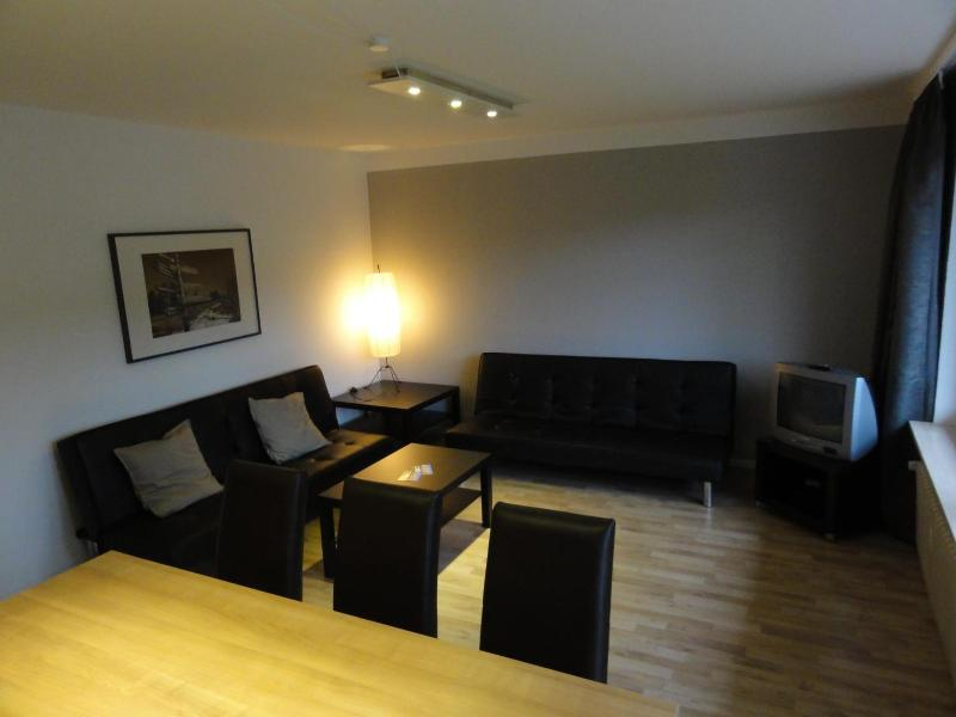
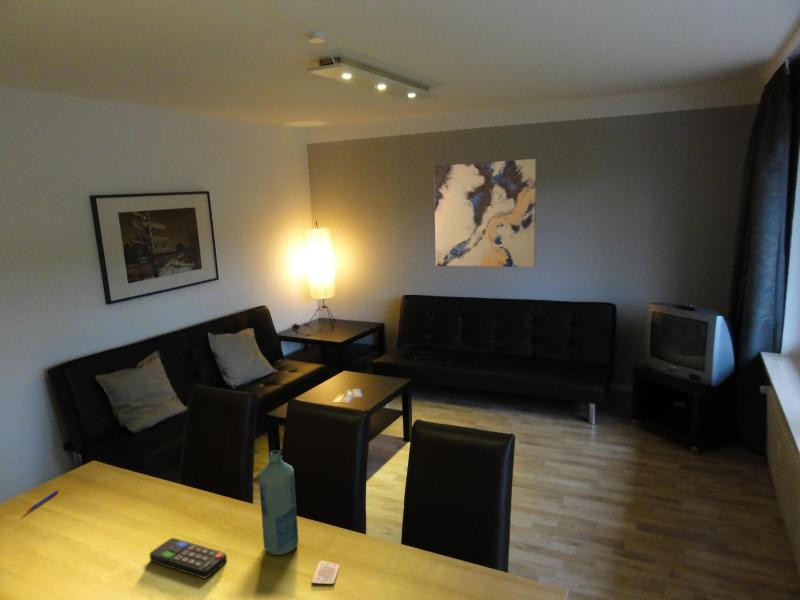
+ wall art [433,158,537,268]
+ remote control [149,537,228,579]
+ pen [25,488,61,513]
+ bottle [258,449,299,556]
+ playing card [310,560,341,585]
